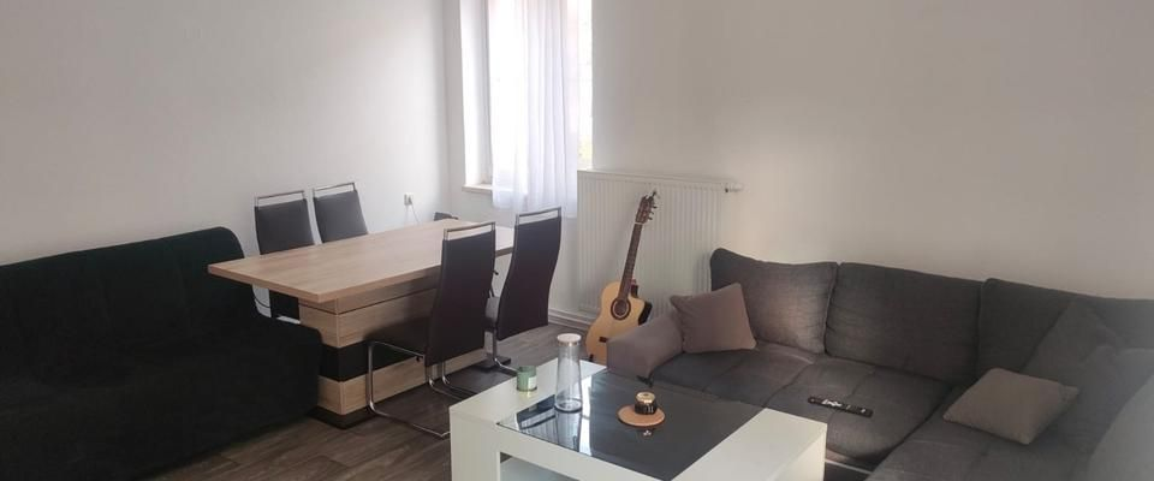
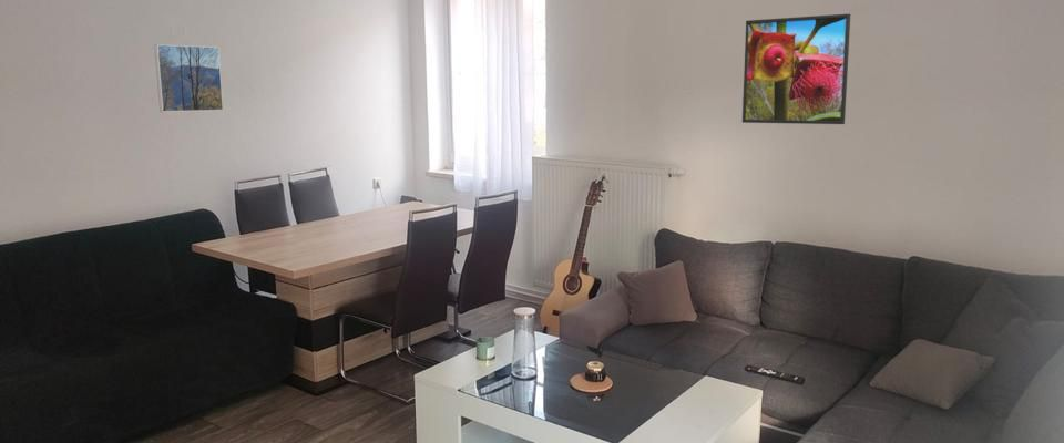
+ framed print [153,43,224,113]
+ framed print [741,12,851,125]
